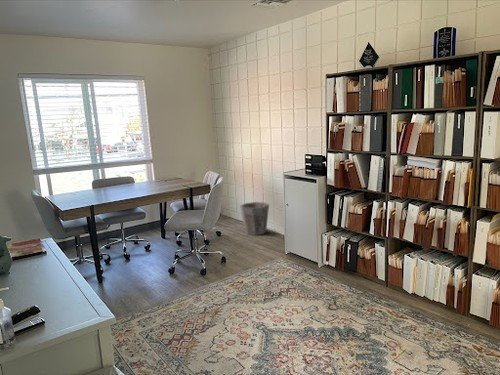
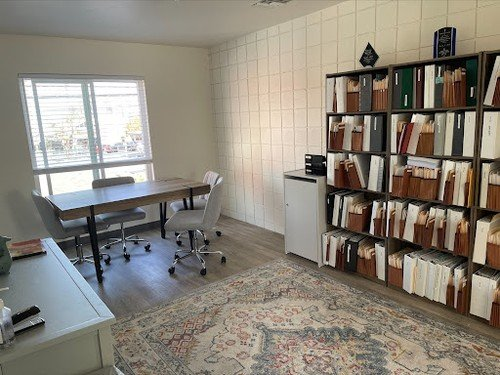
- waste bin [239,201,270,236]
